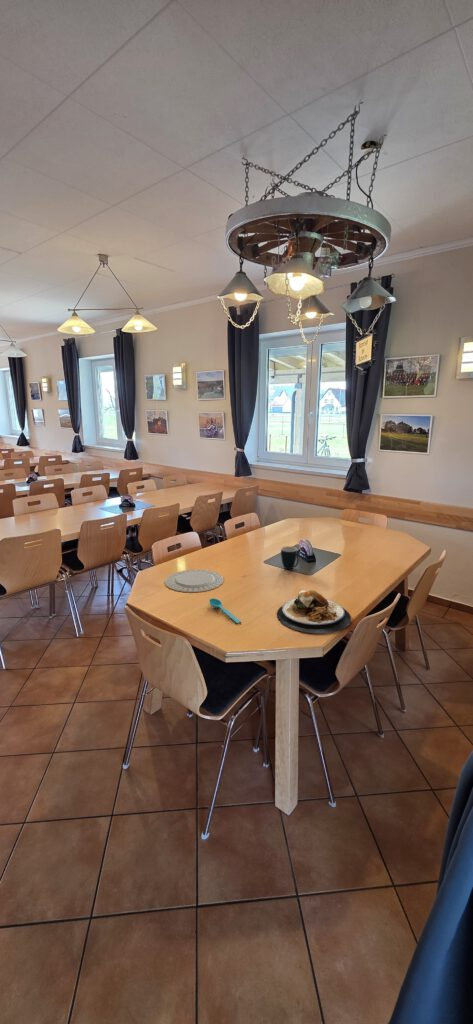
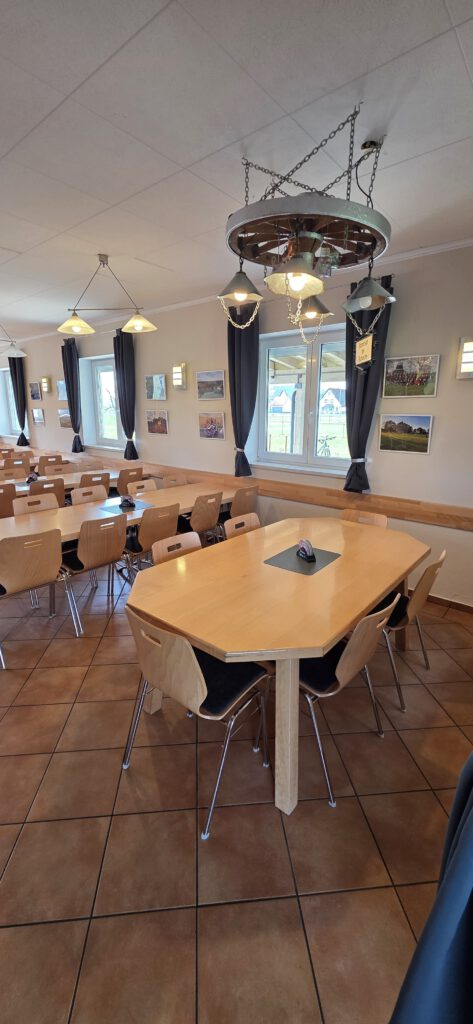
- spoon [208,597,242,624]
- plate [276,588,352,635]
- chinaware [164,569,225,593]
- mug [280,545,300,570]
